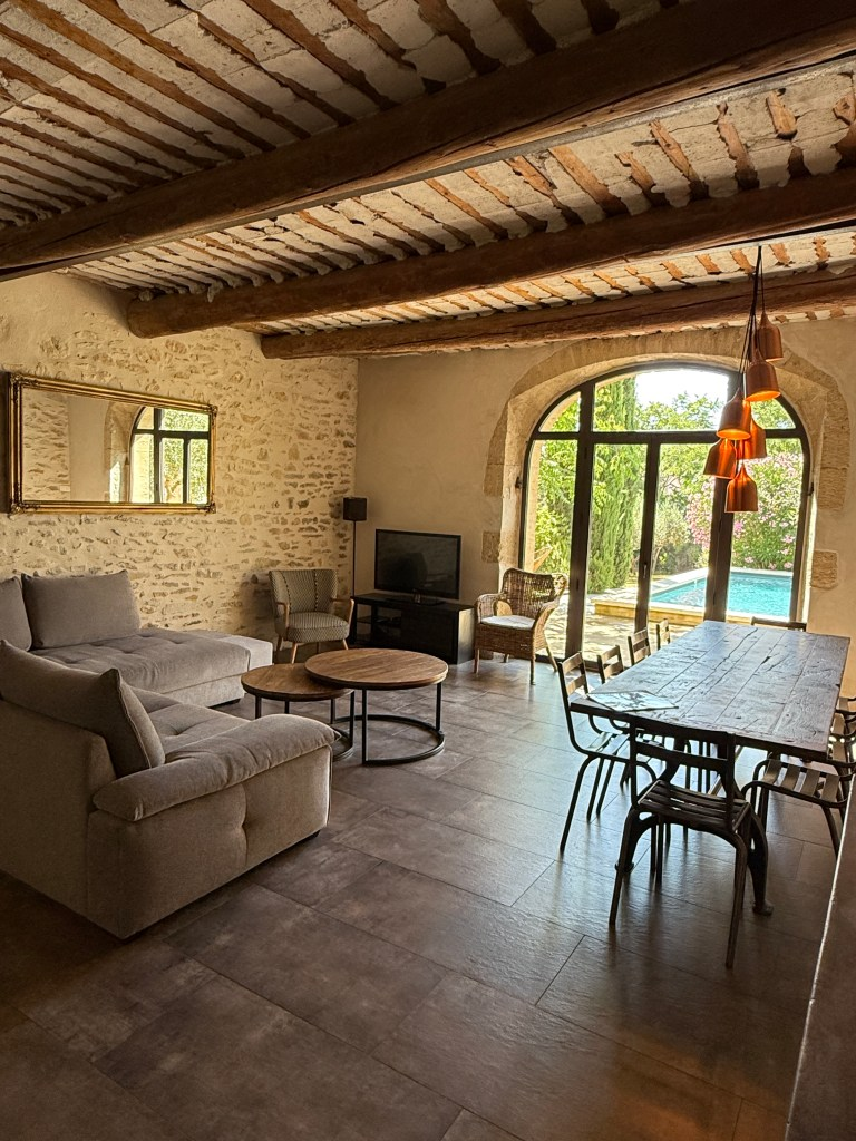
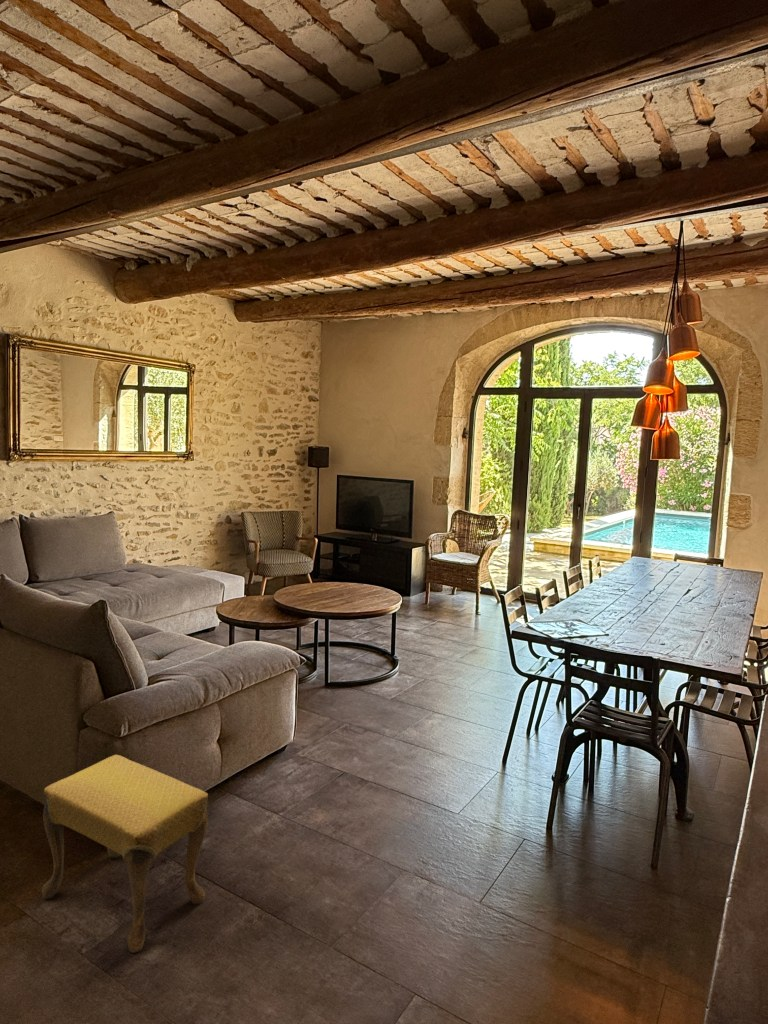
+ footstool [41,754,209,954]
